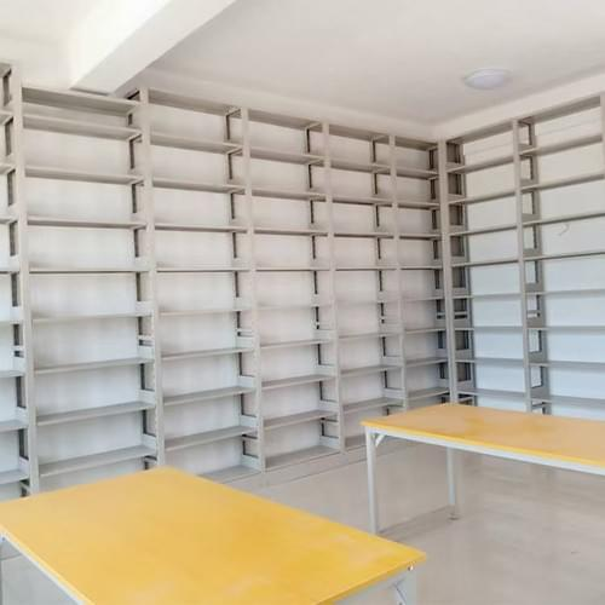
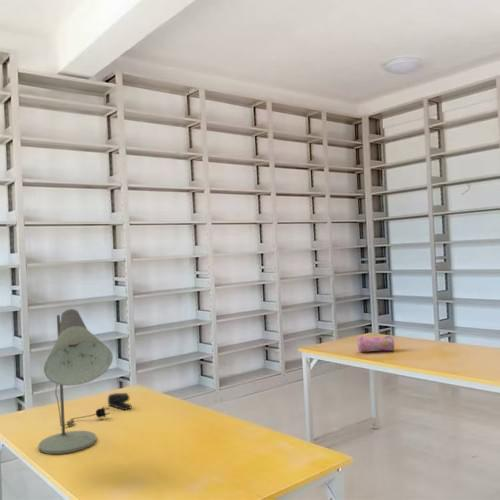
+ desk lamp [37,308,114,455]
+ stapler [107,392,132,411]
+ pencil case [356,334,395,353]
